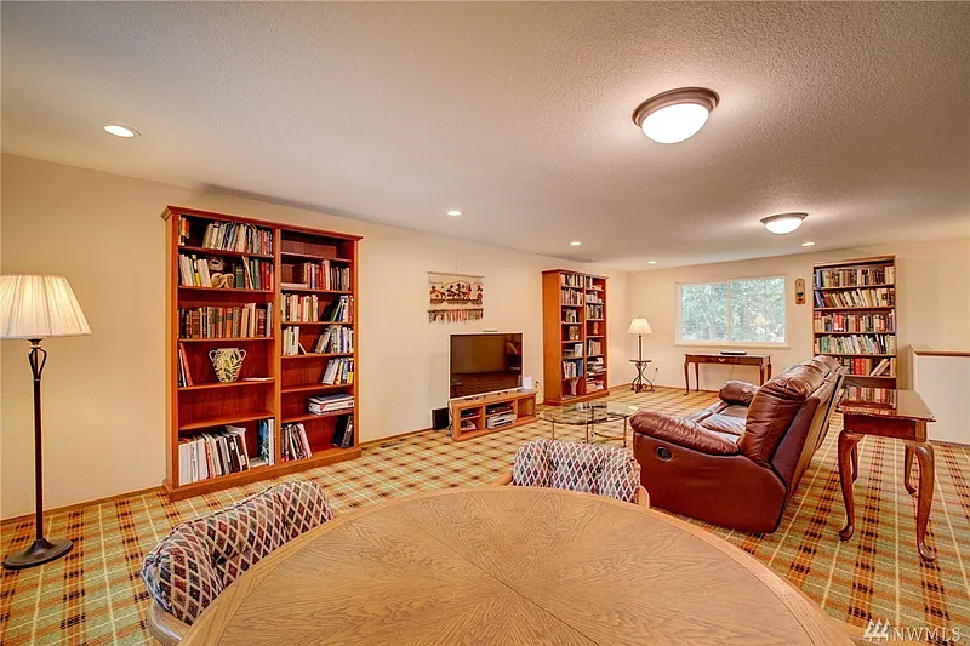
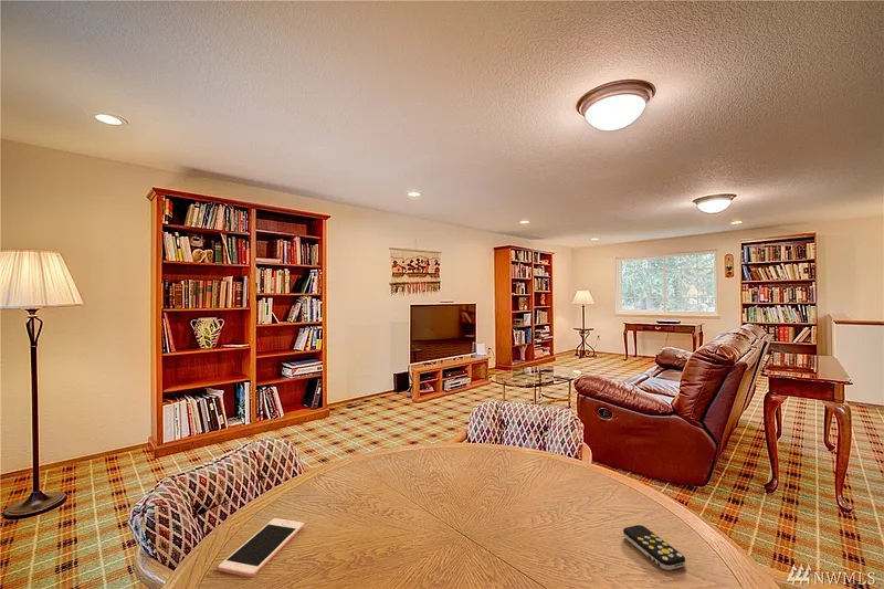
+ remote control [622,524,686,571]
+ cell phone [217,517,305,578]
